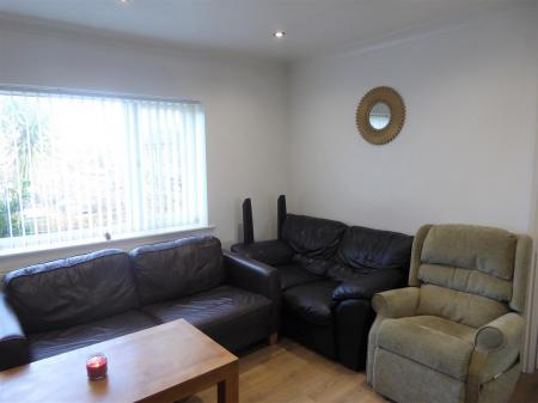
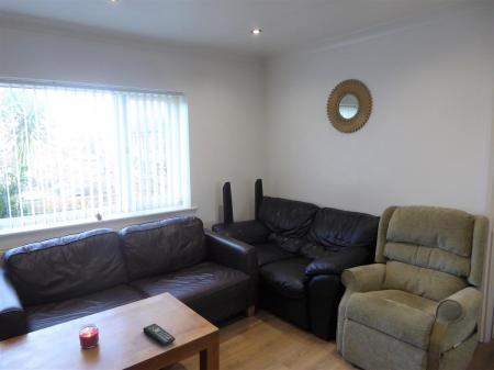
+ remote control [142,323,177,347]
